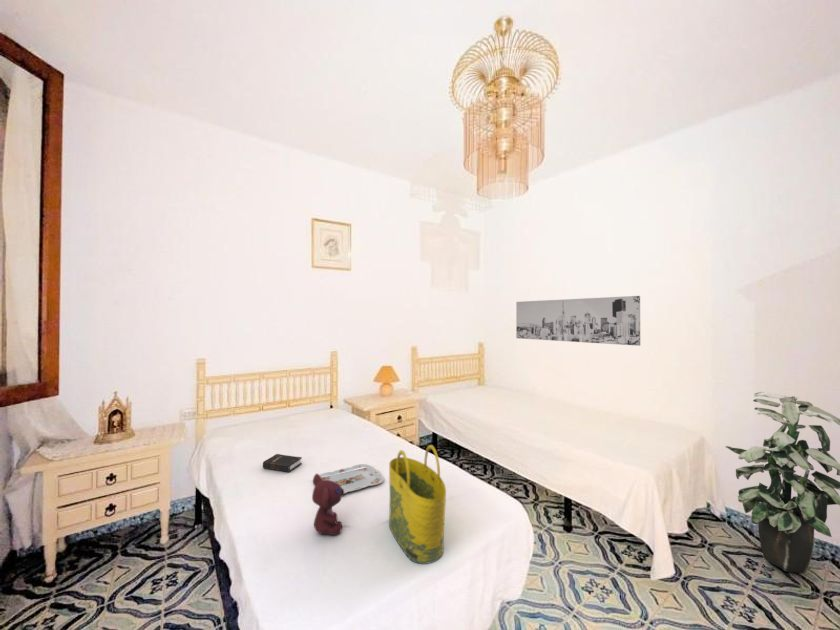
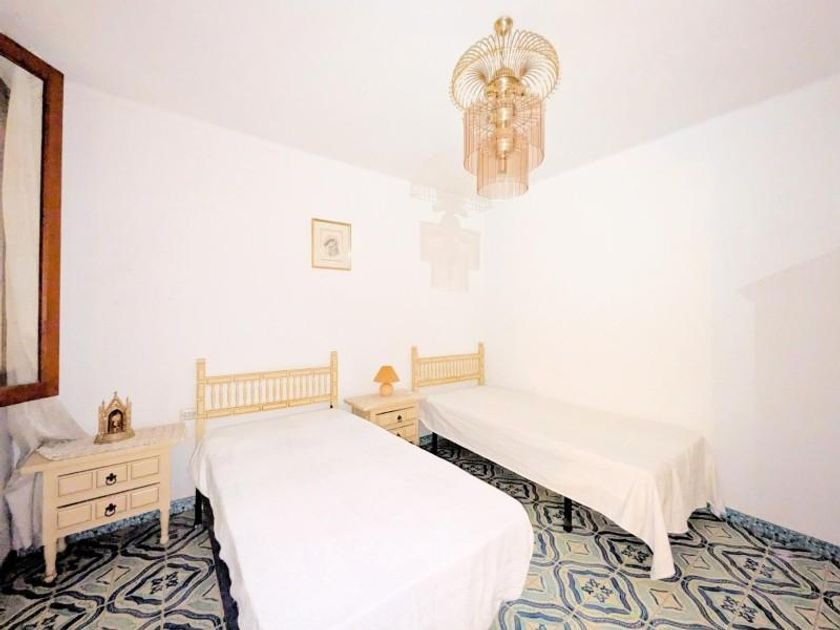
- indoor plant [724,391,840,574]
- tote bag [388,444,447,565]
- hardback book [262,453,303,473]
- wall art [515,295,641,347]
- teddy bear [311,473,345,536]
- serving tray [319,463,385,495]
